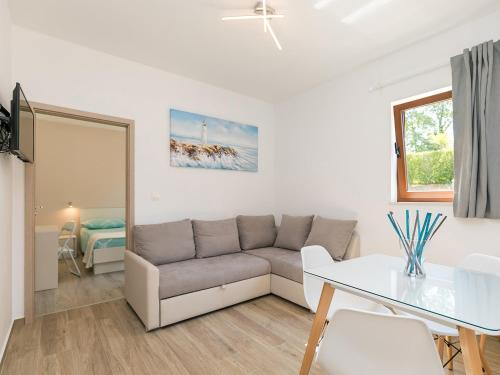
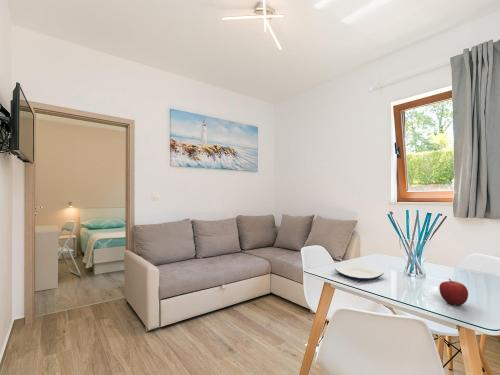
+ plate [333,263,385,281]
+ fruit [438,278,469,306]
